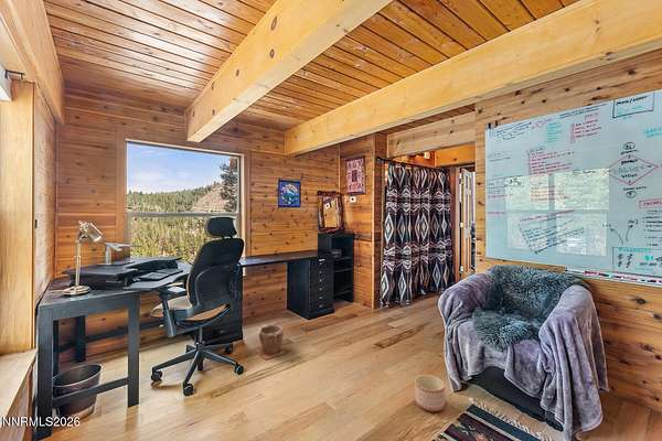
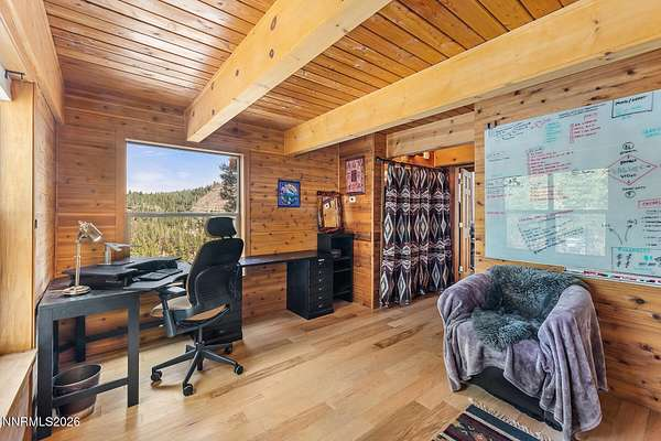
- planter [414,374,446,412]
- plant pot [255,324,287,361]
